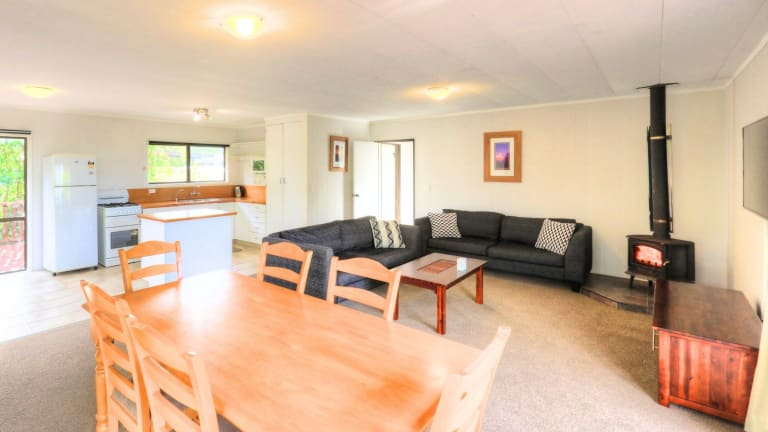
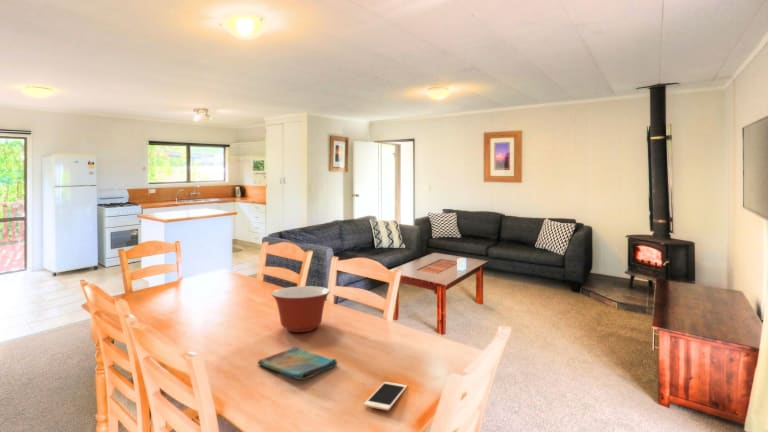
+ cell phone [363,381,408,412]
+ dish towel [257,346,339,381]
+ mixing bowl [270,285,331,333]
